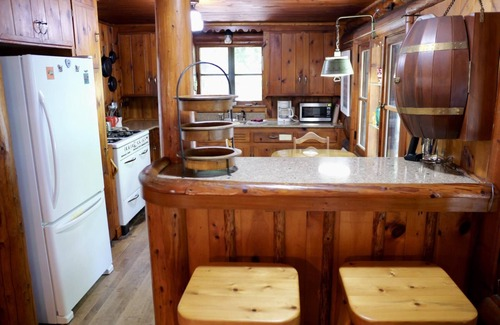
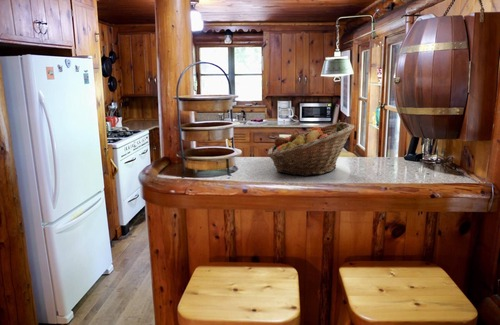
+ fruit basket [267,121,356,177]
